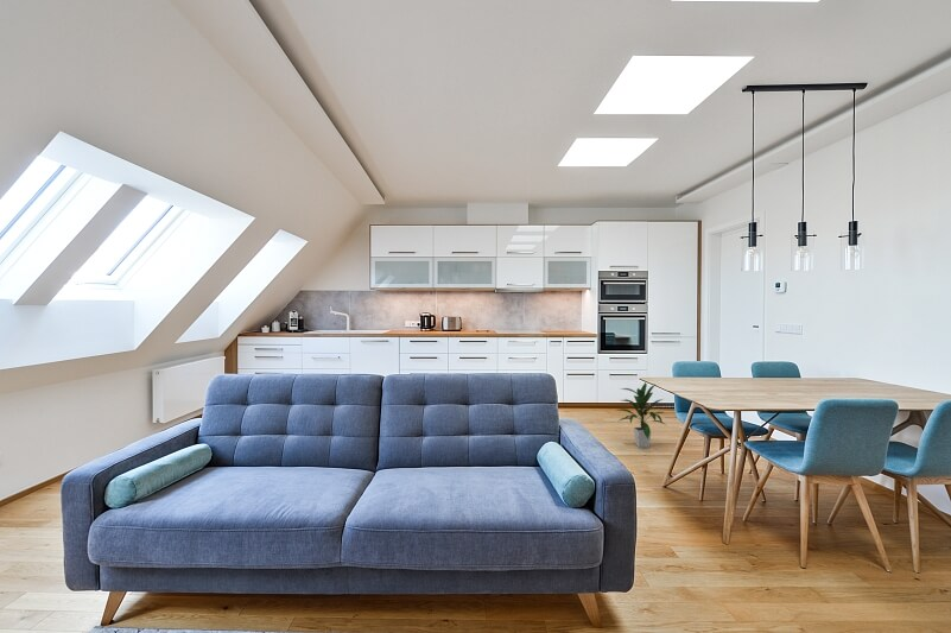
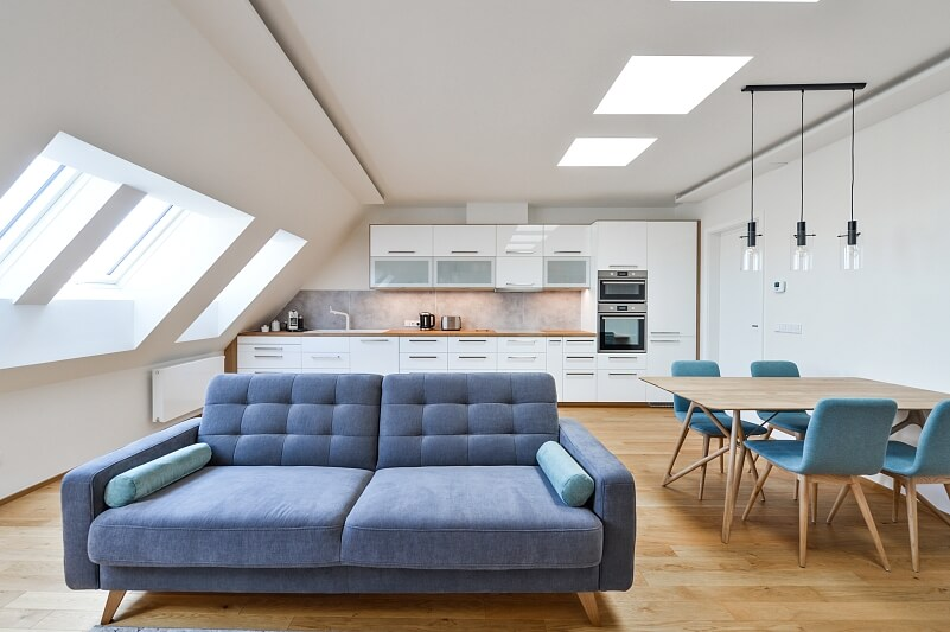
- indoor plant [614,381,667,449]
